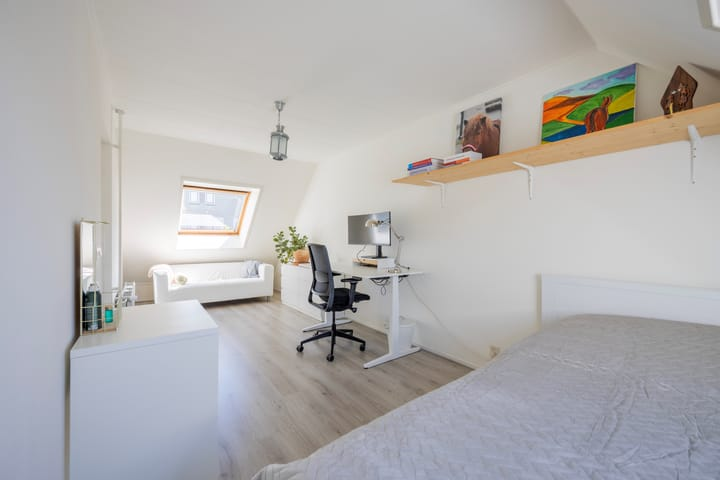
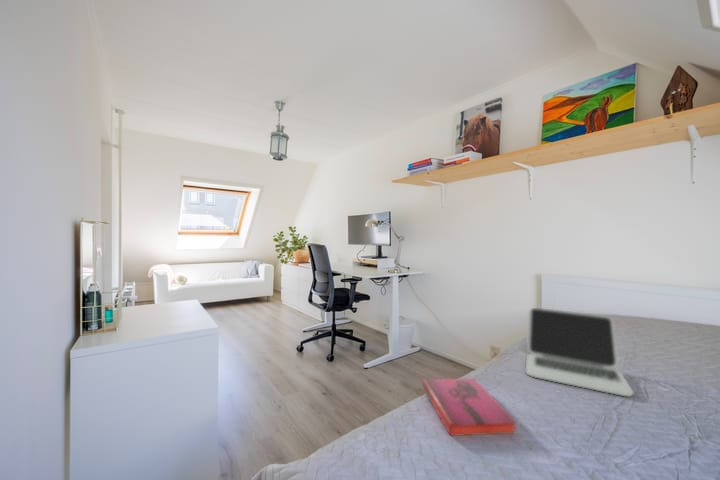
+ hardback book [421,377,518,437]
+ laptop [525,307,634,397]
